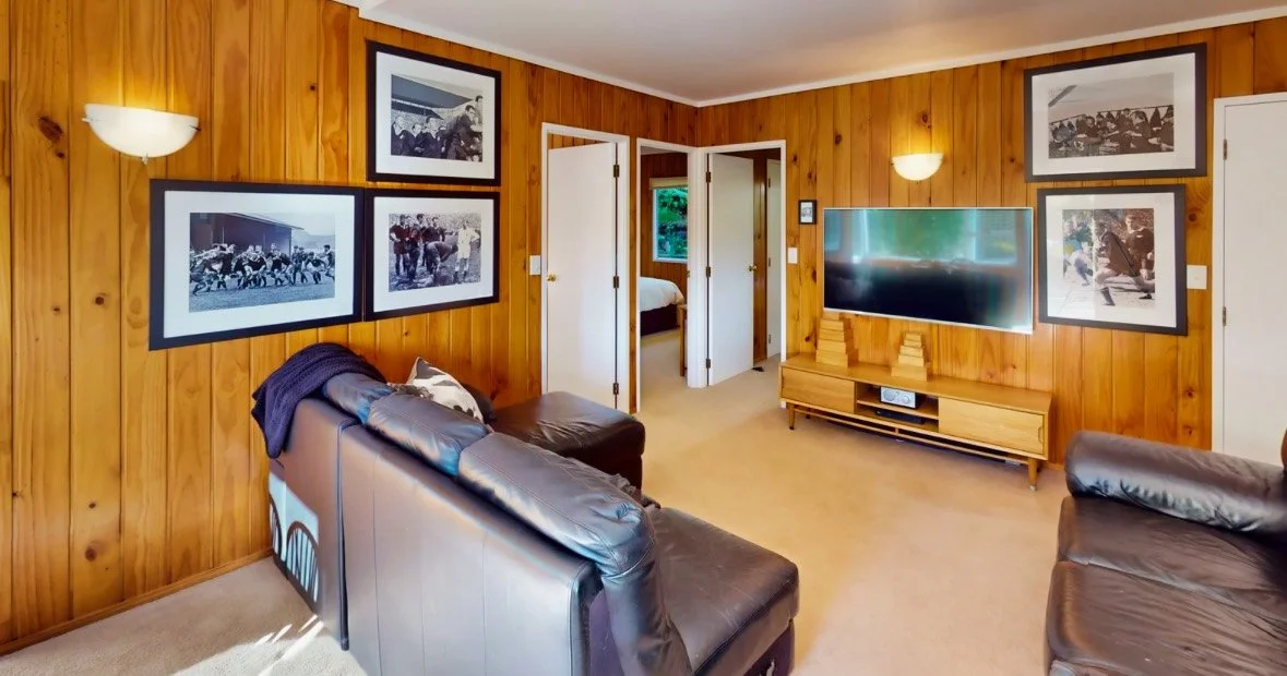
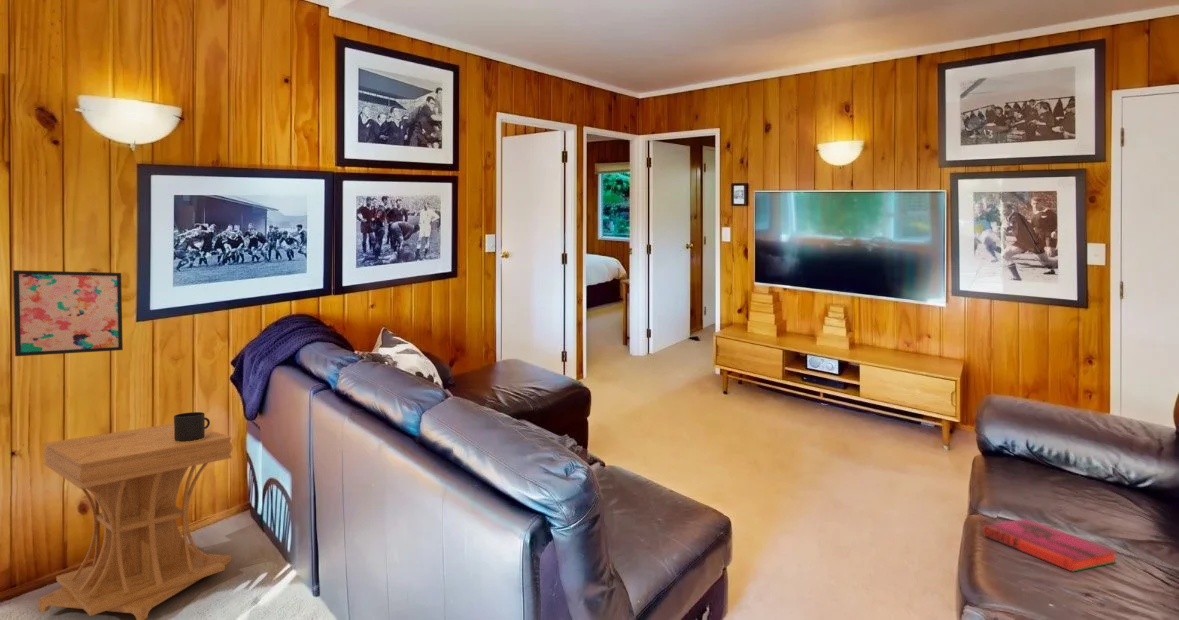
+ wall art [12,269,124,357]
+ mug [173,411,211,442]
+ hardback book [982,518,1118,573]
+ side table [37,423,233,620]
